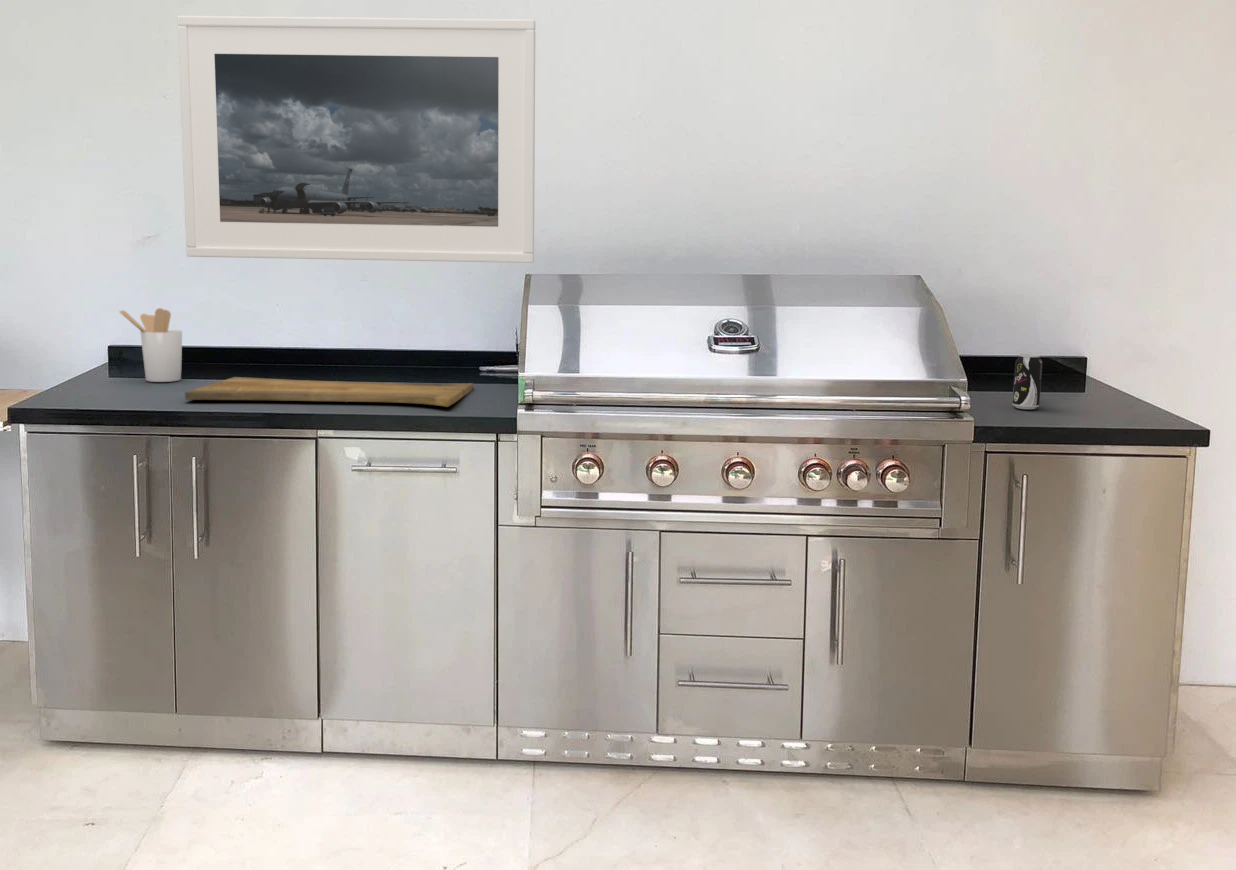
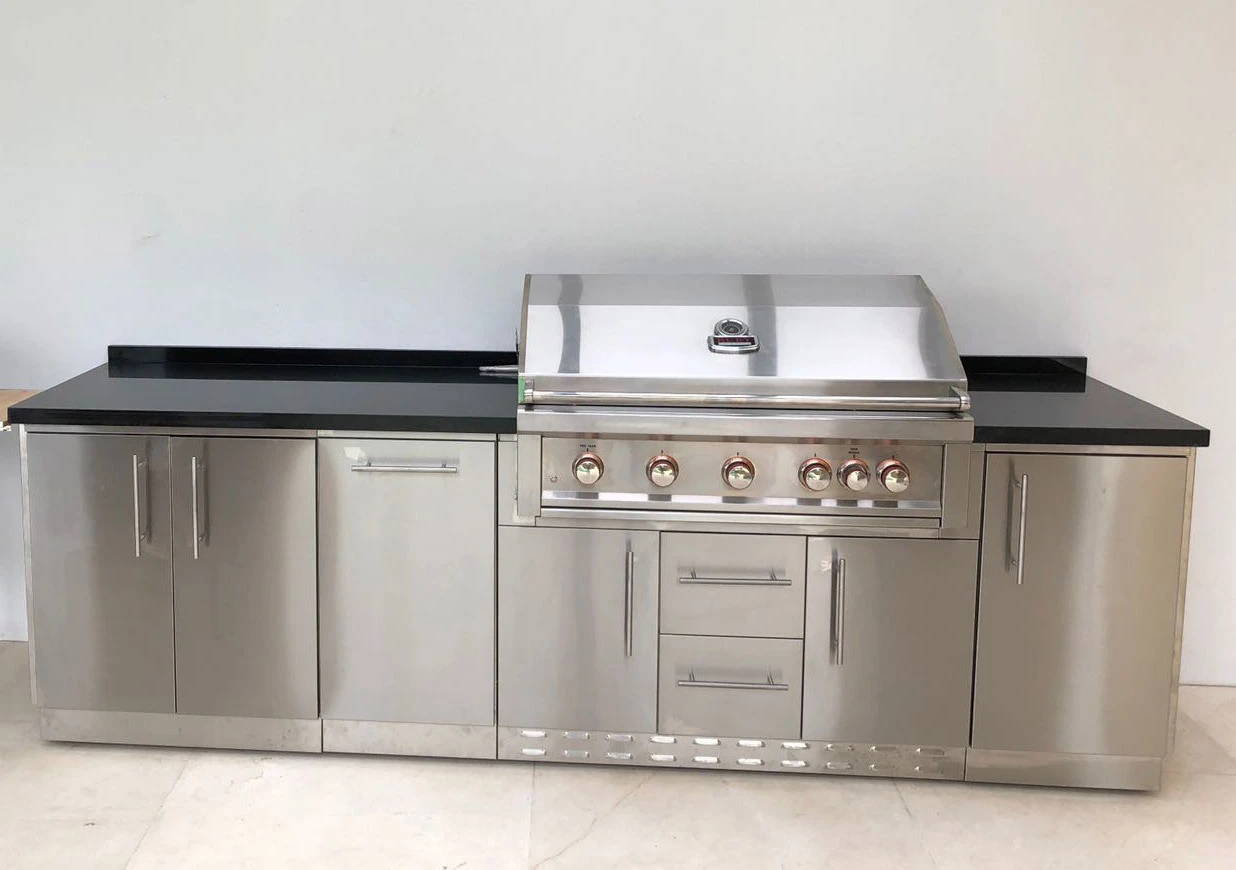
- beverage can [1011,353,1043,410]
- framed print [176,15,536,264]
- cutting board [184,376,474,408]
- utensil holder [119,307,183,383]
